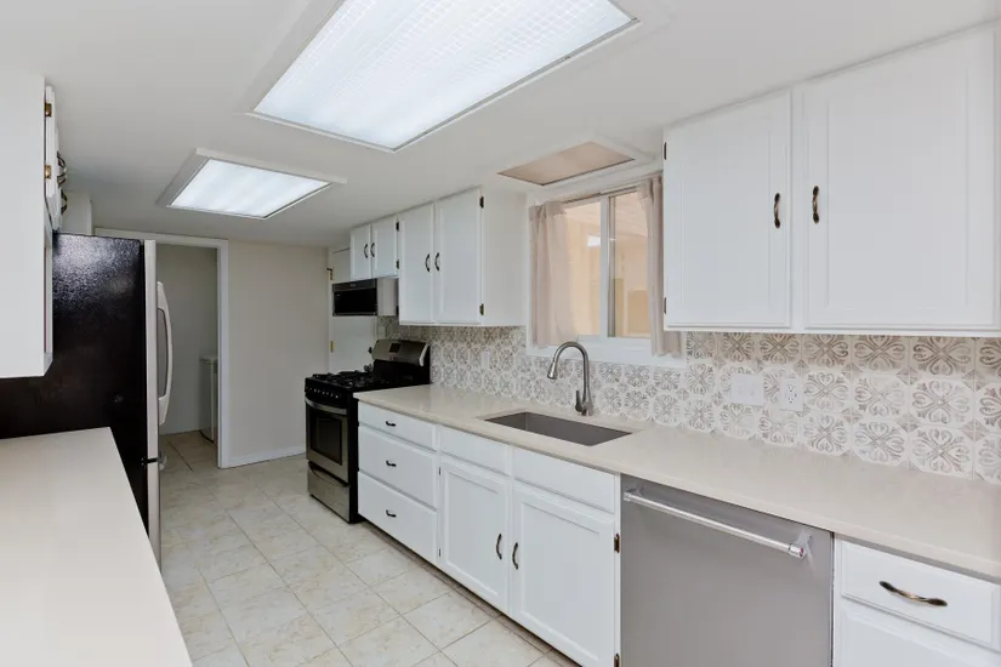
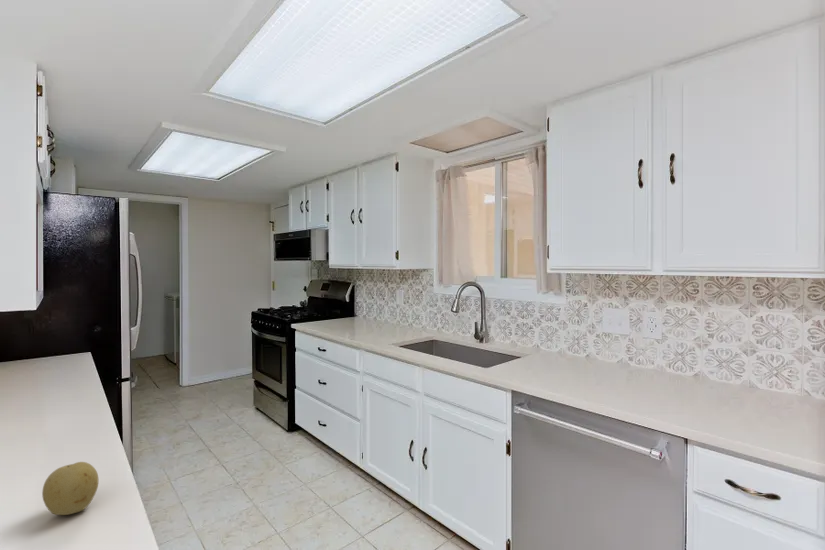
+ fruit [41,461,99,516]
